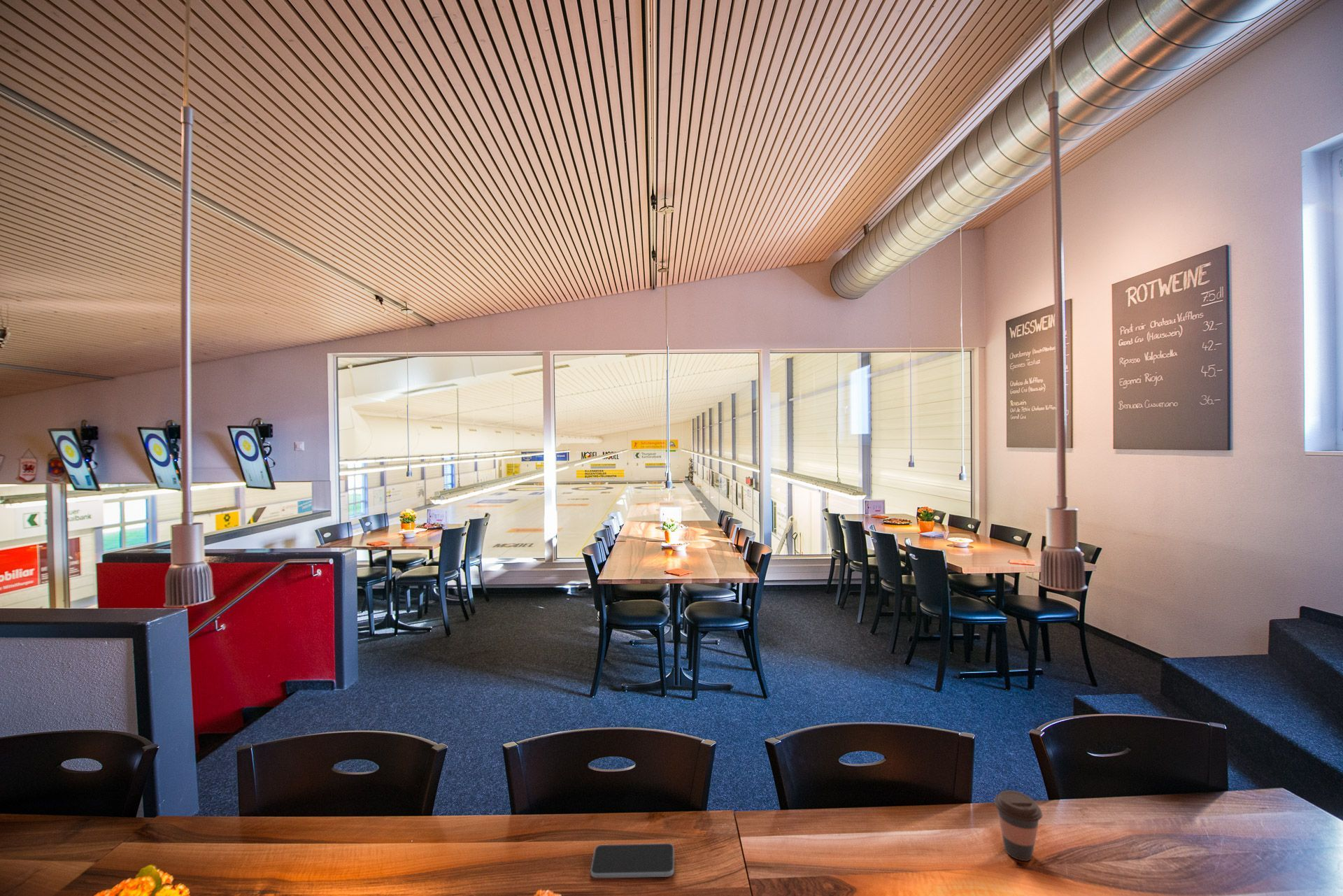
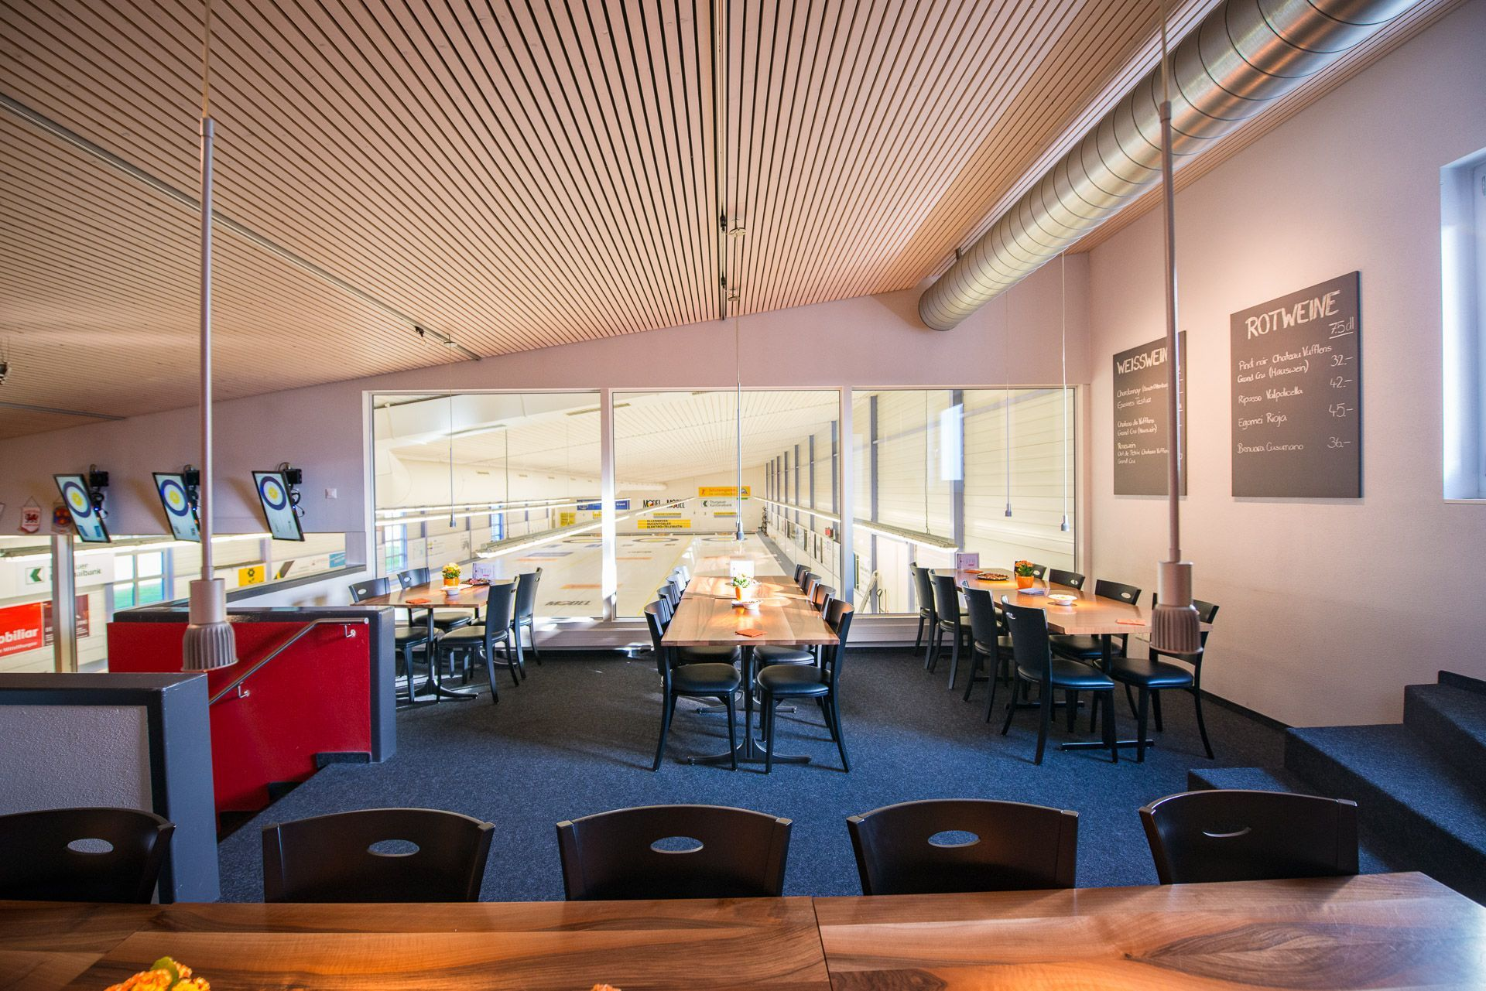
- coffee cup [993,790,1043,862]
- smartphone [590,843,674,879]
